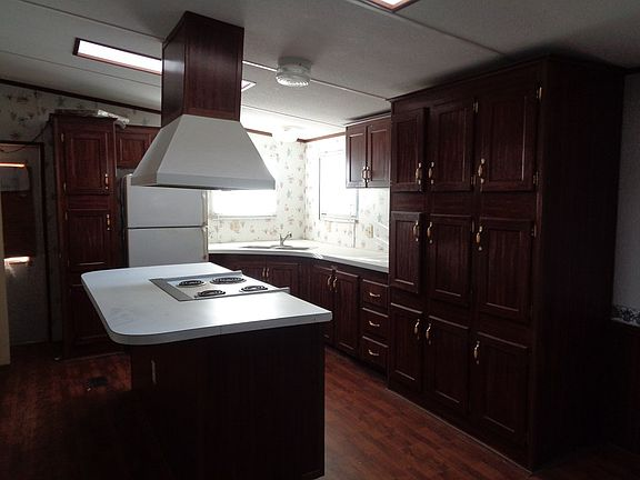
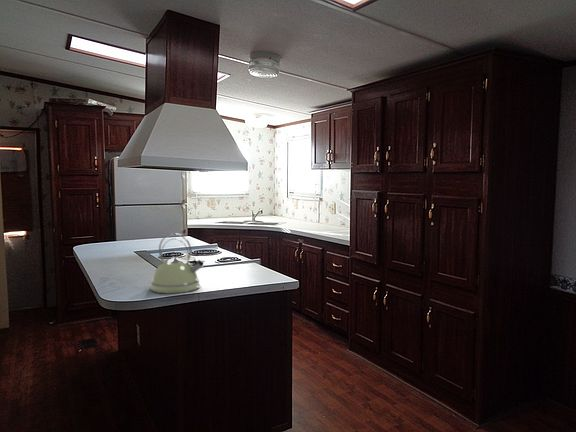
+ kettle [149,232,205,295]
